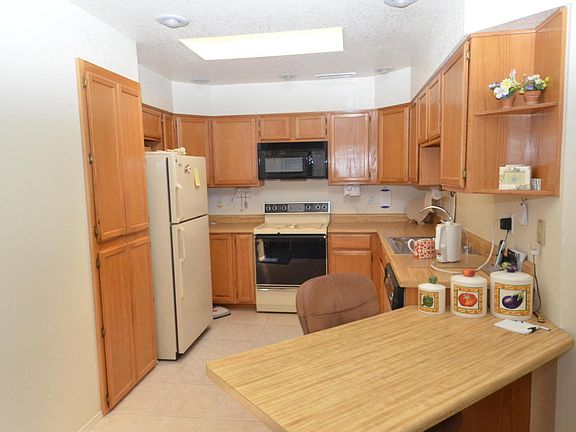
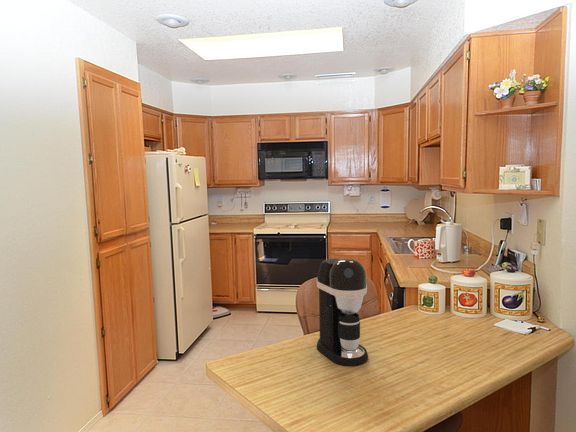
+ coffee maker [316,257,369,367]
